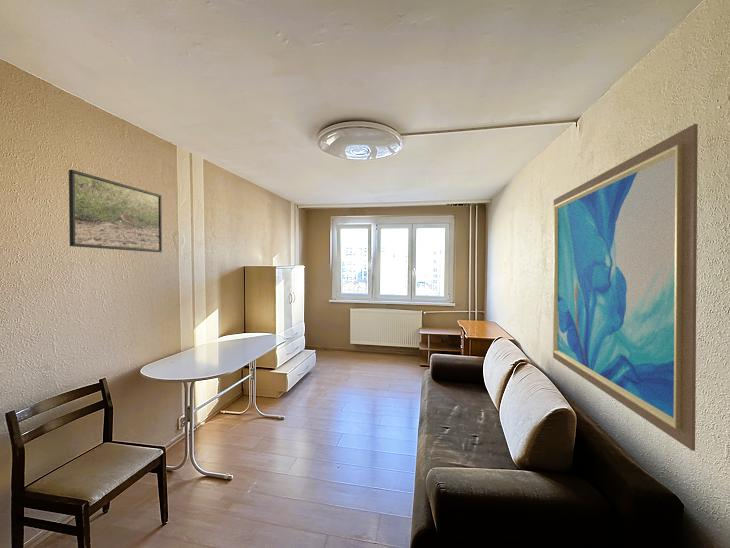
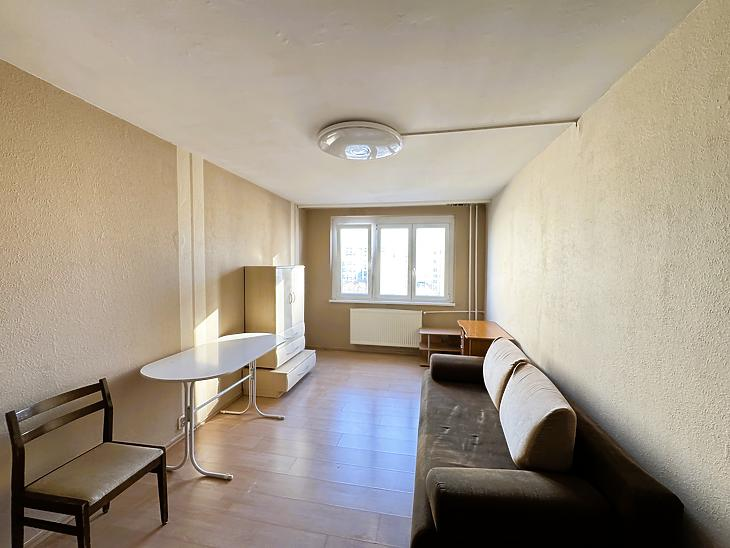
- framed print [68,169,163,253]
- wall art [552,123,699,452]
